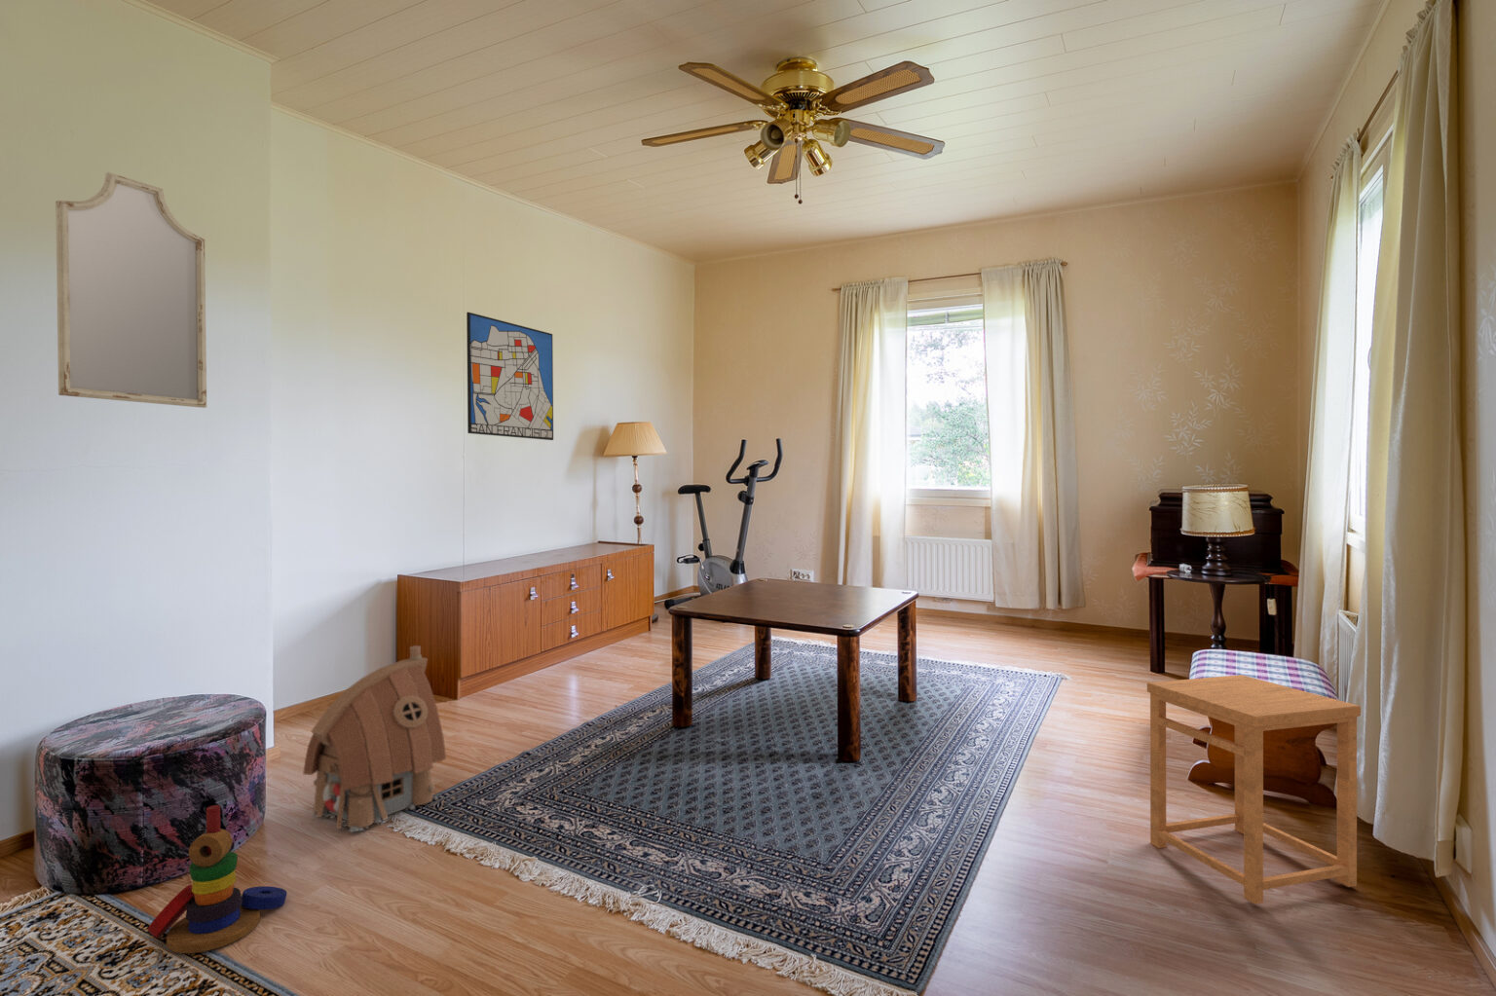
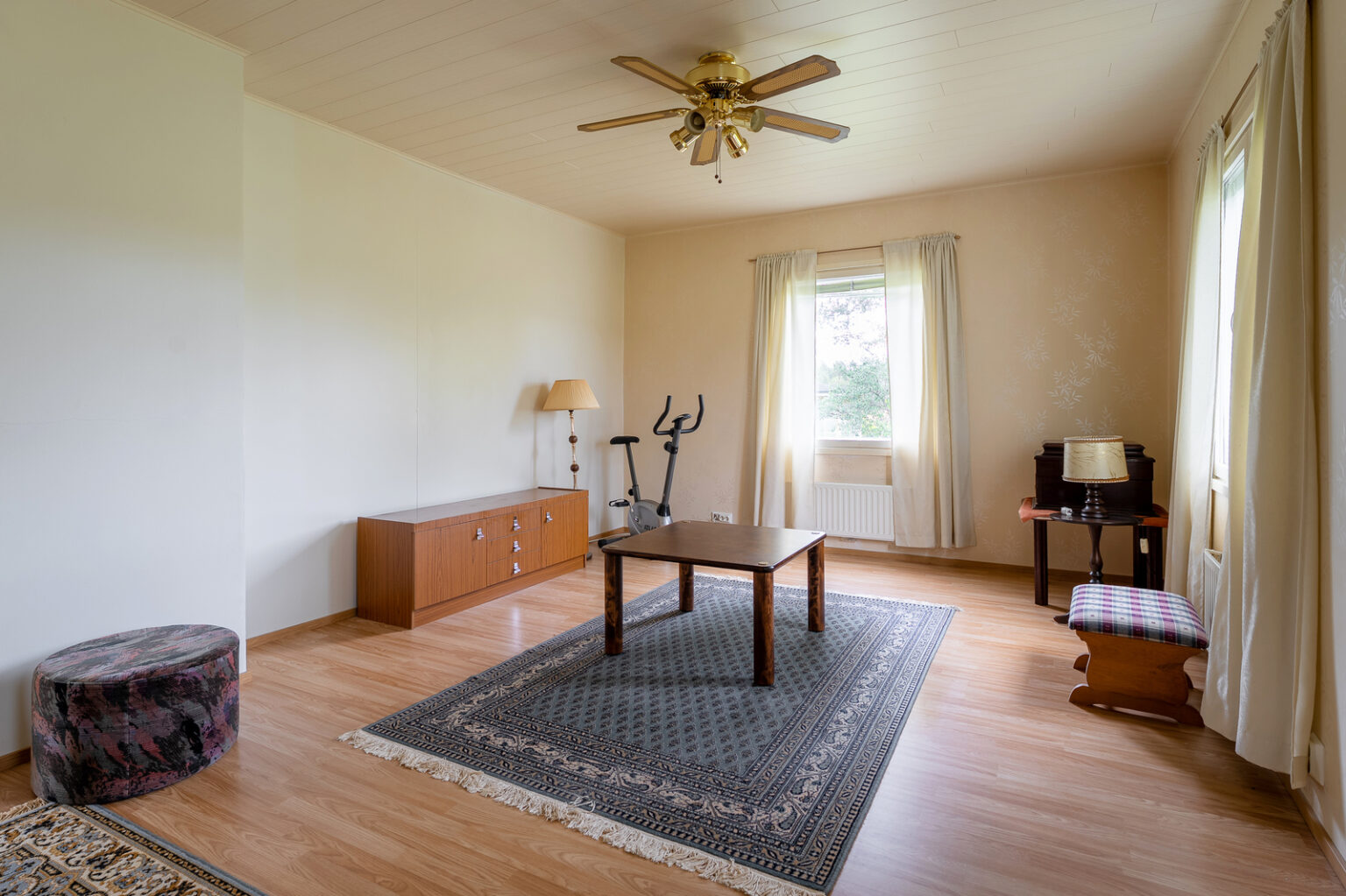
- home mirror [54,171,208,409]
- toy house [302,645,447,834]
- wall art [466,311,555,441]
- side table [1146,674,1362,906]
- stacking toy [147,804,288,954]
